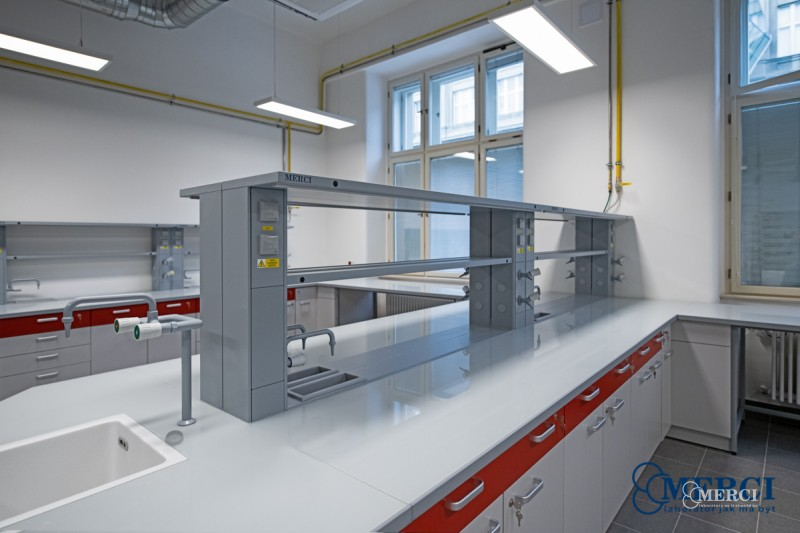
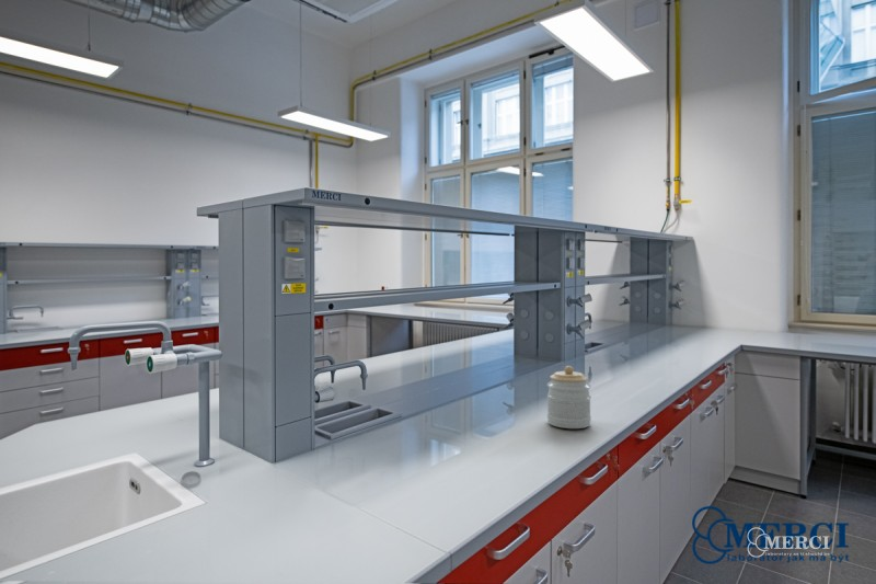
+ jar [546,365,592,430]
